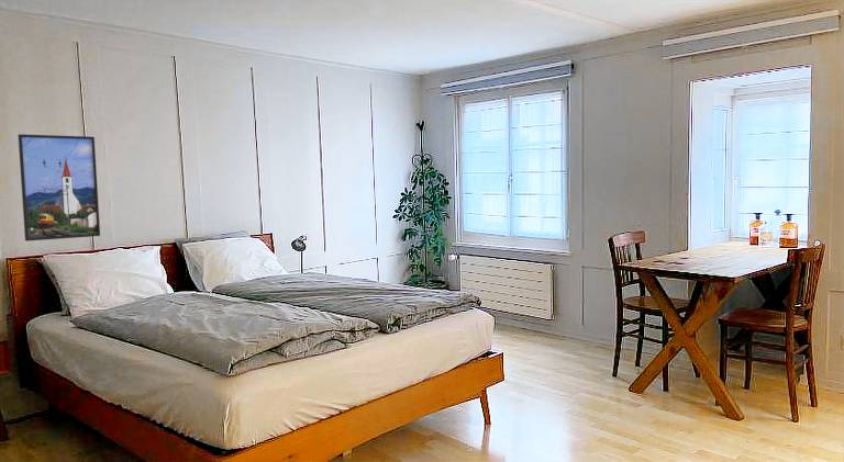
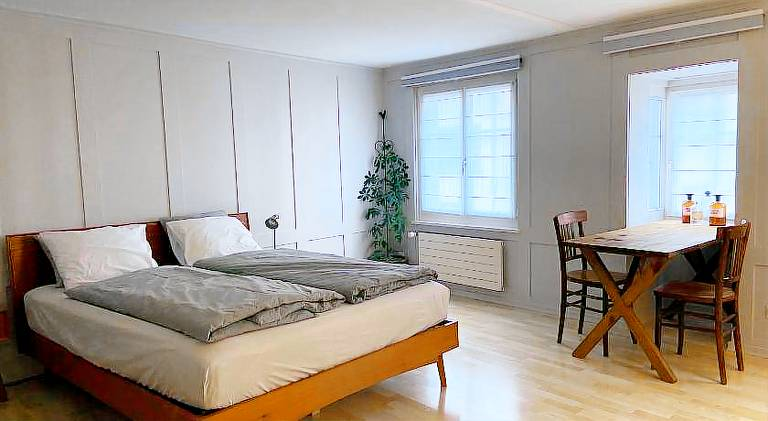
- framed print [18,133,101,243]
